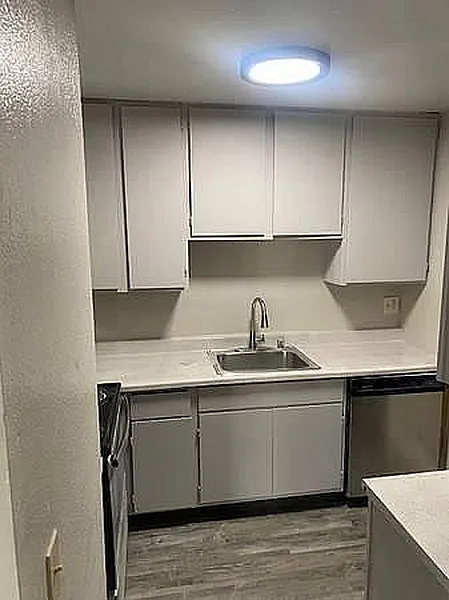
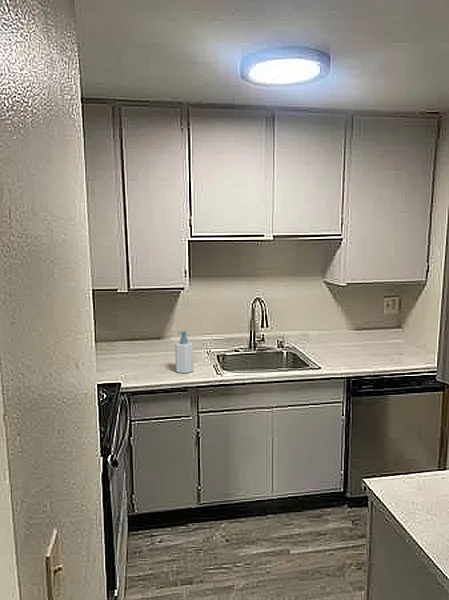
+ soap bottle [174,330,194,374]
